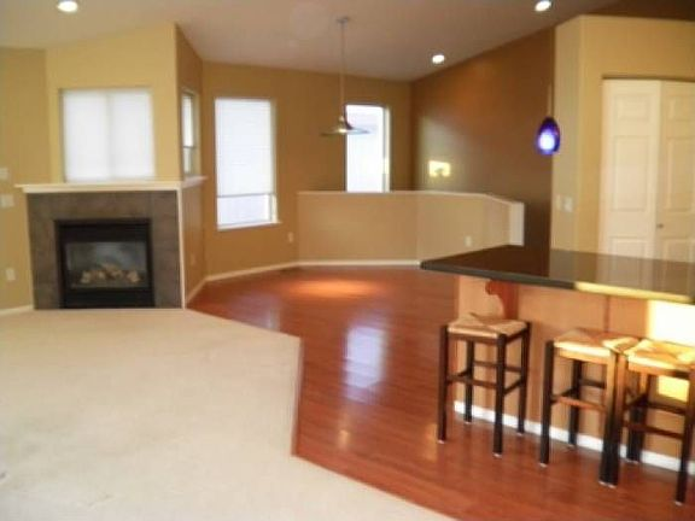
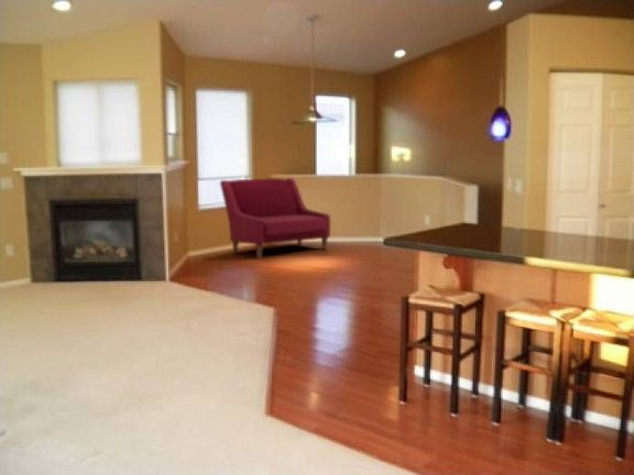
+ sofa [219,177,331,258]
